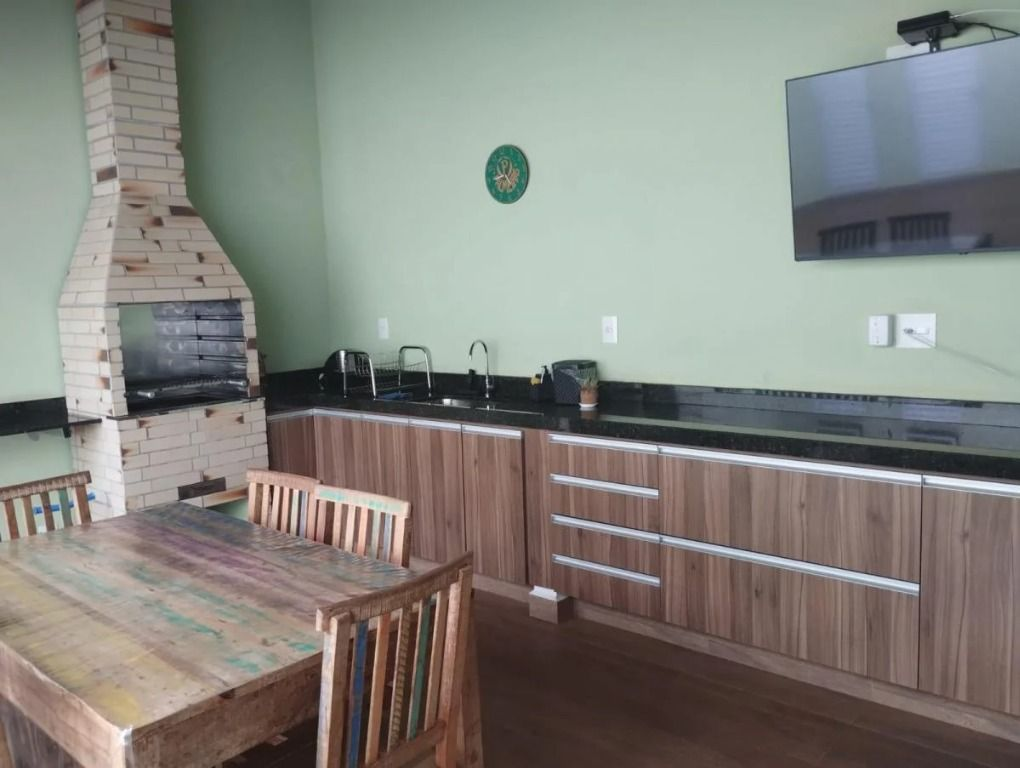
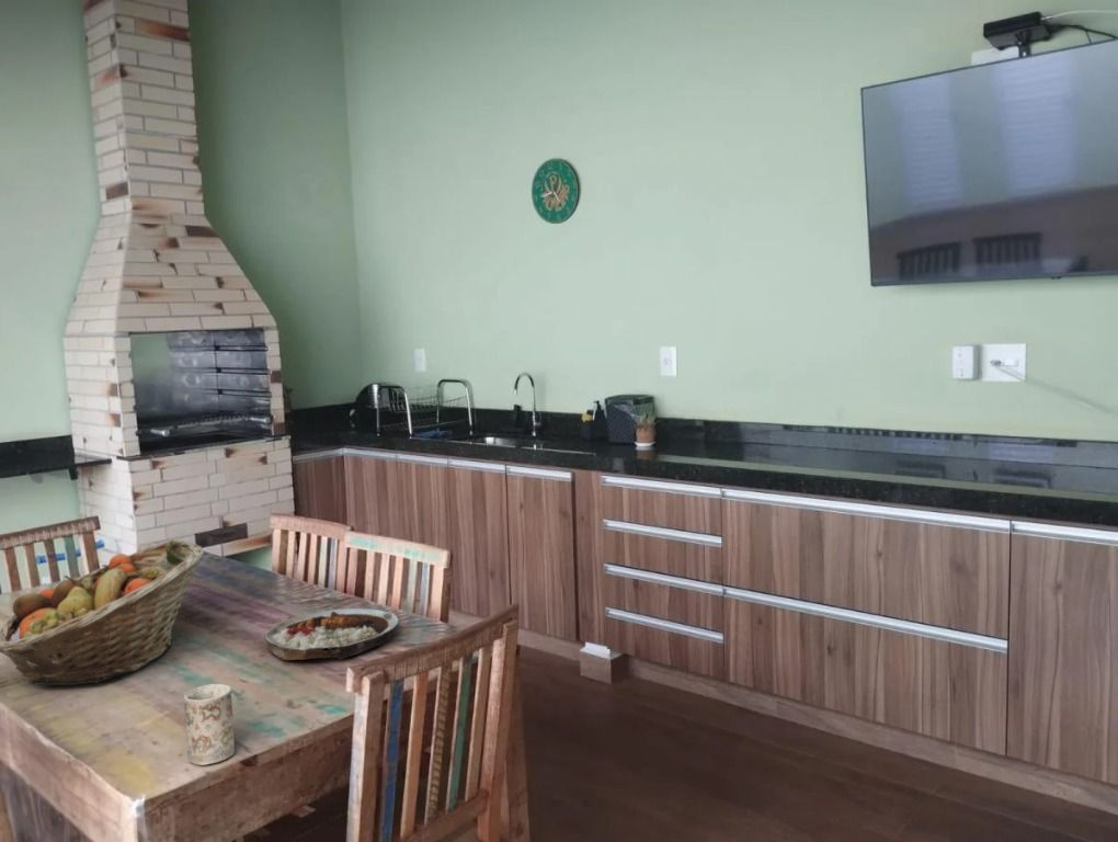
+ fruit basket [0,538,206,686]
+ plate [264,607,400,661]
+ mug [183,683,236,766]
